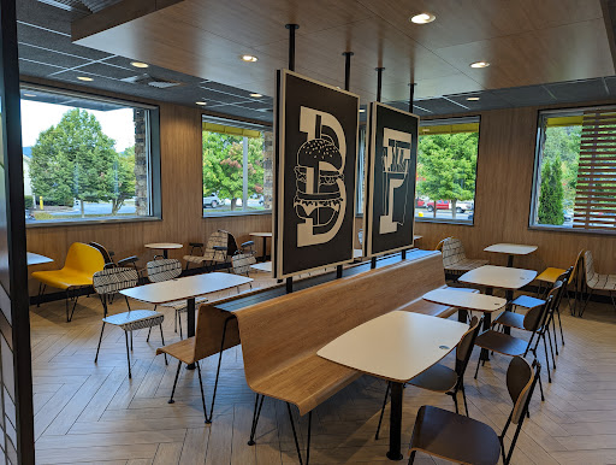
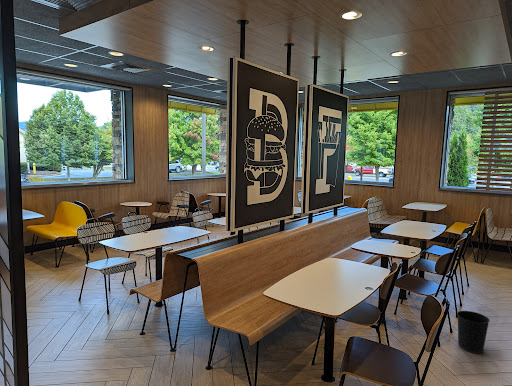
+ wastebasket [456,310,491,354]
